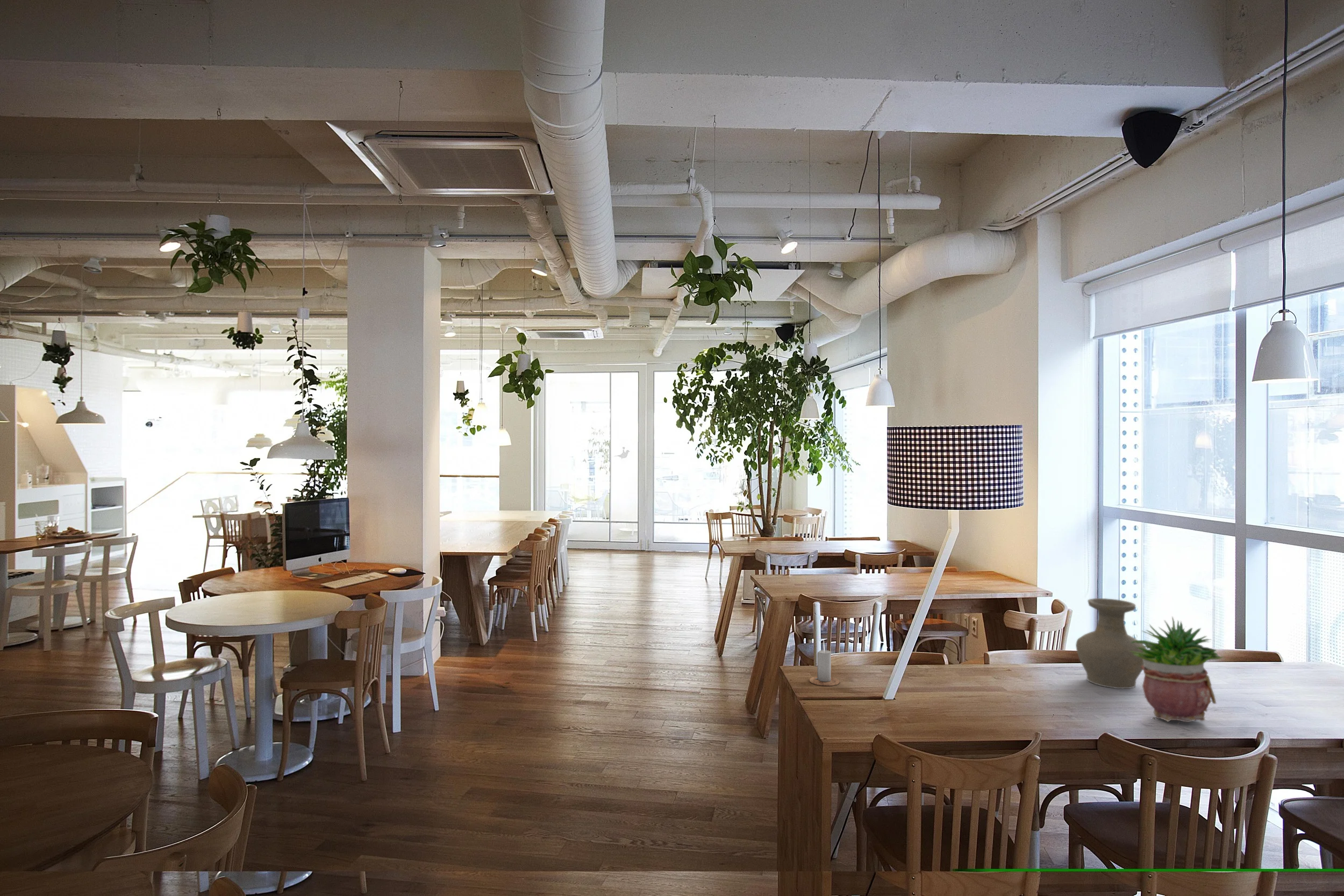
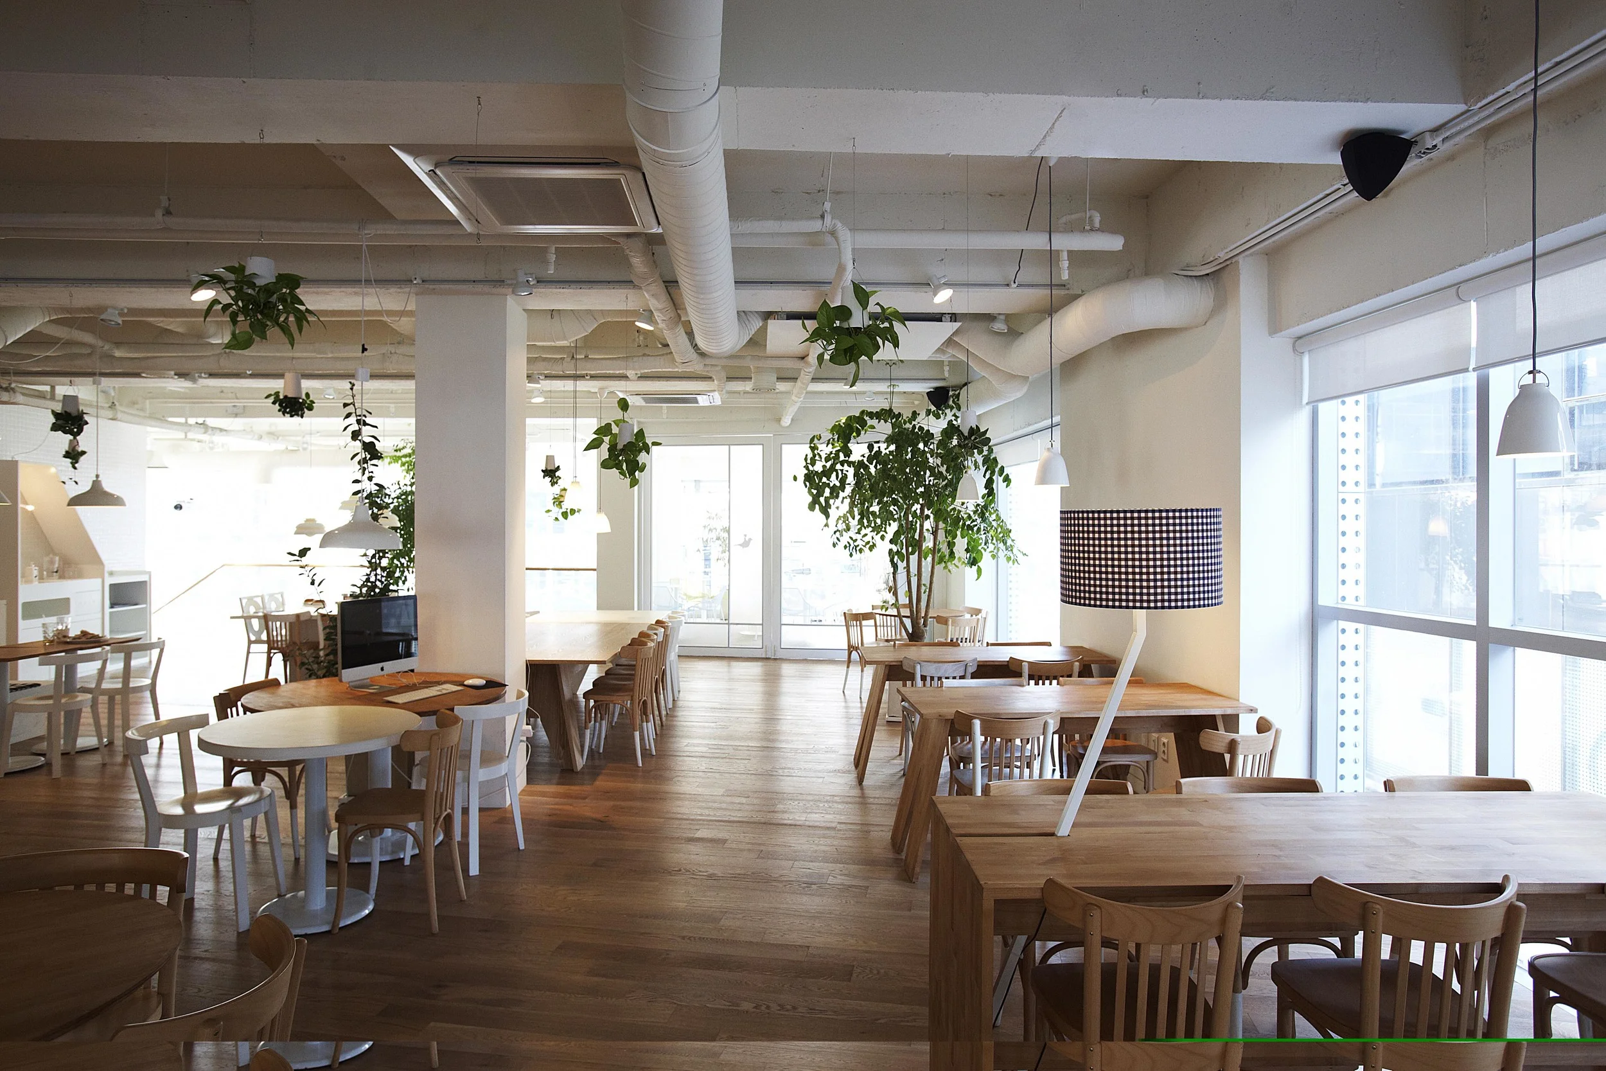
- vase [1075,598,1147,689]
- potted plant [1131,616,1224,725]
- candle [809,640,840,686]
